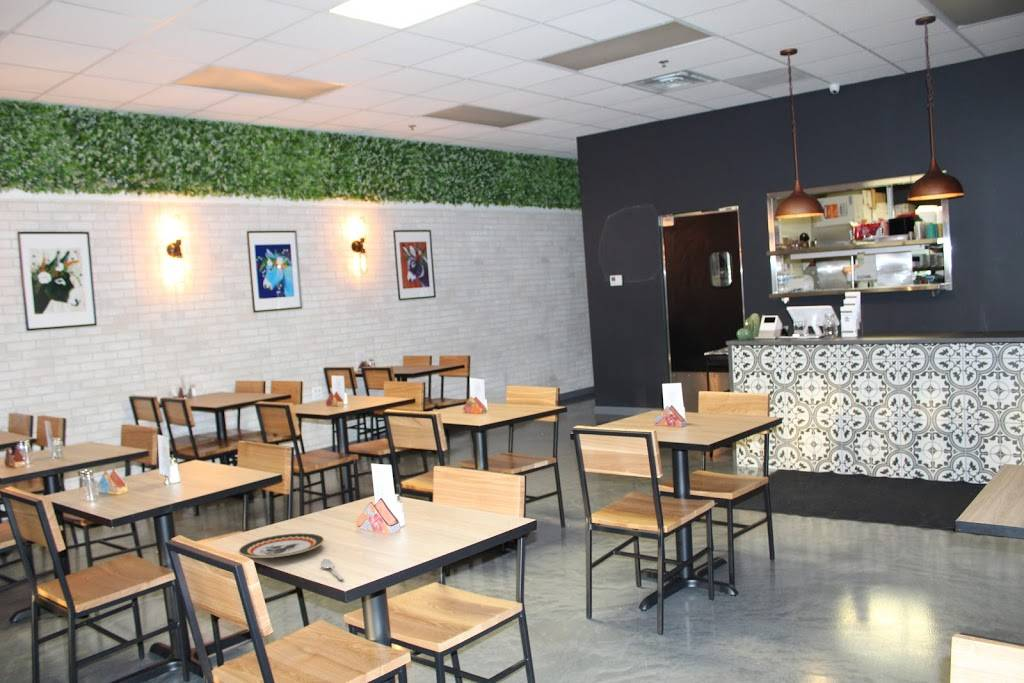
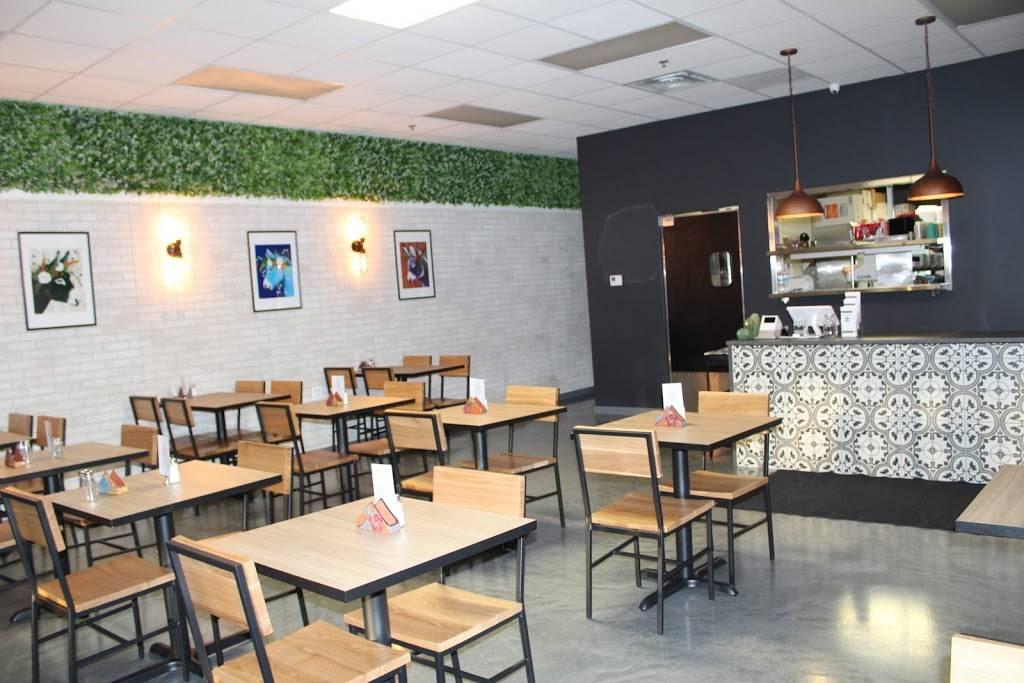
- plate [237,532,325,559]
- spoon [320,557,345,581]
